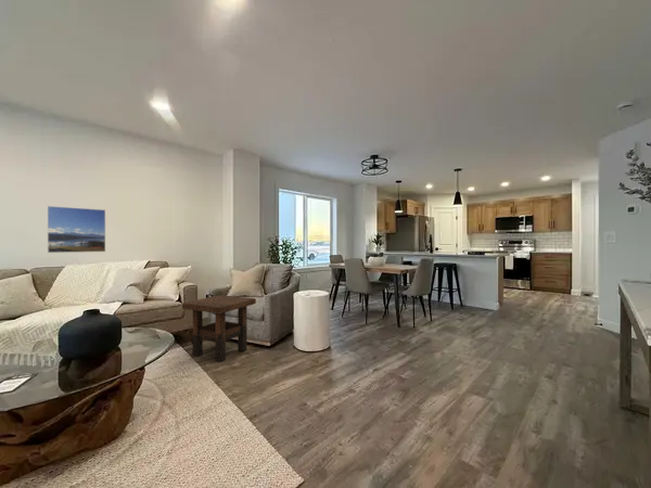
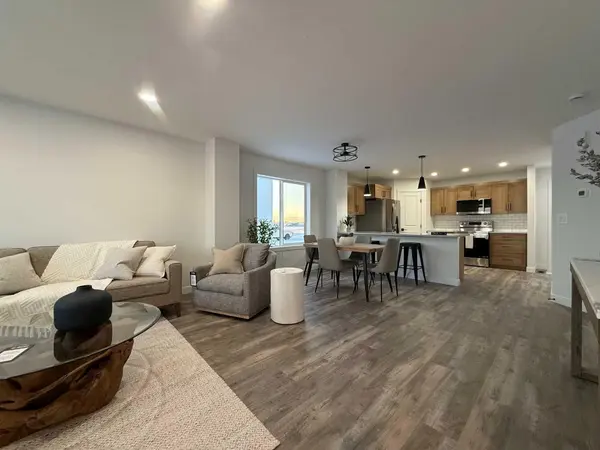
- side table [181,294,257,363]
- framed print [47,205,106,254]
